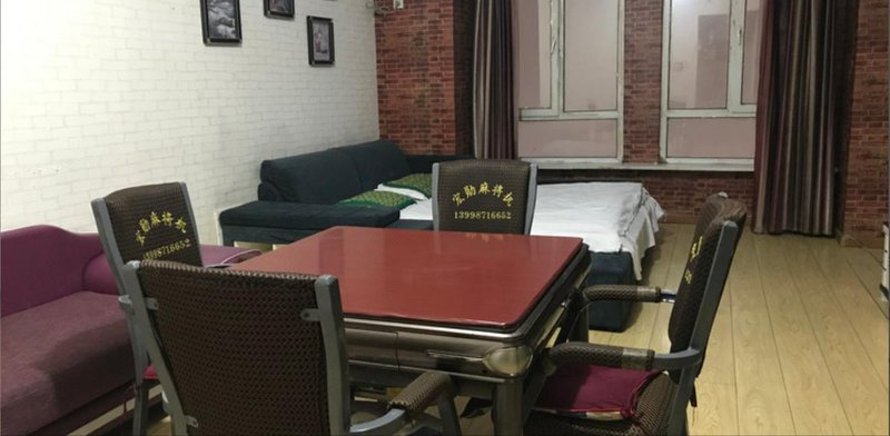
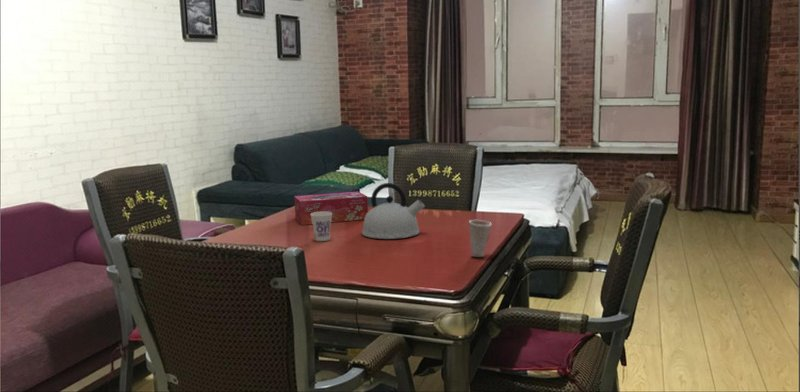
+ tissue box [293,191,369,226]
+ cup [468,219,493,258]
+ cup [311,212,332,242]
+ kettle [361,182,426,240]
